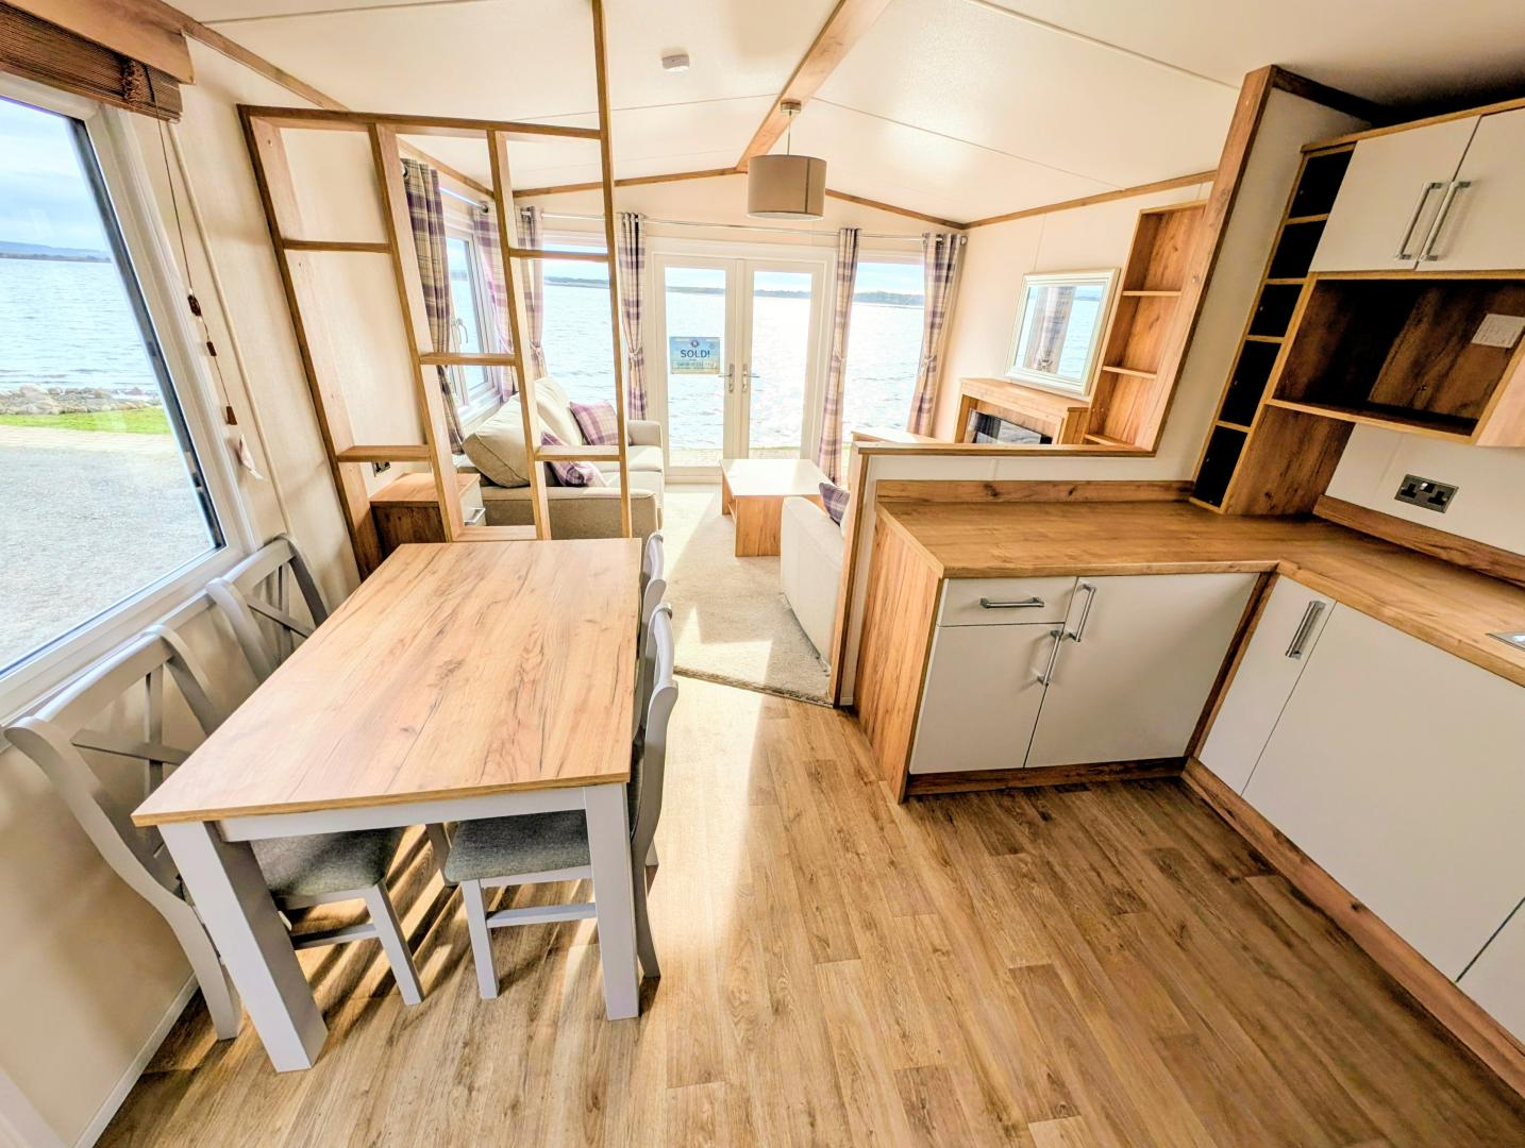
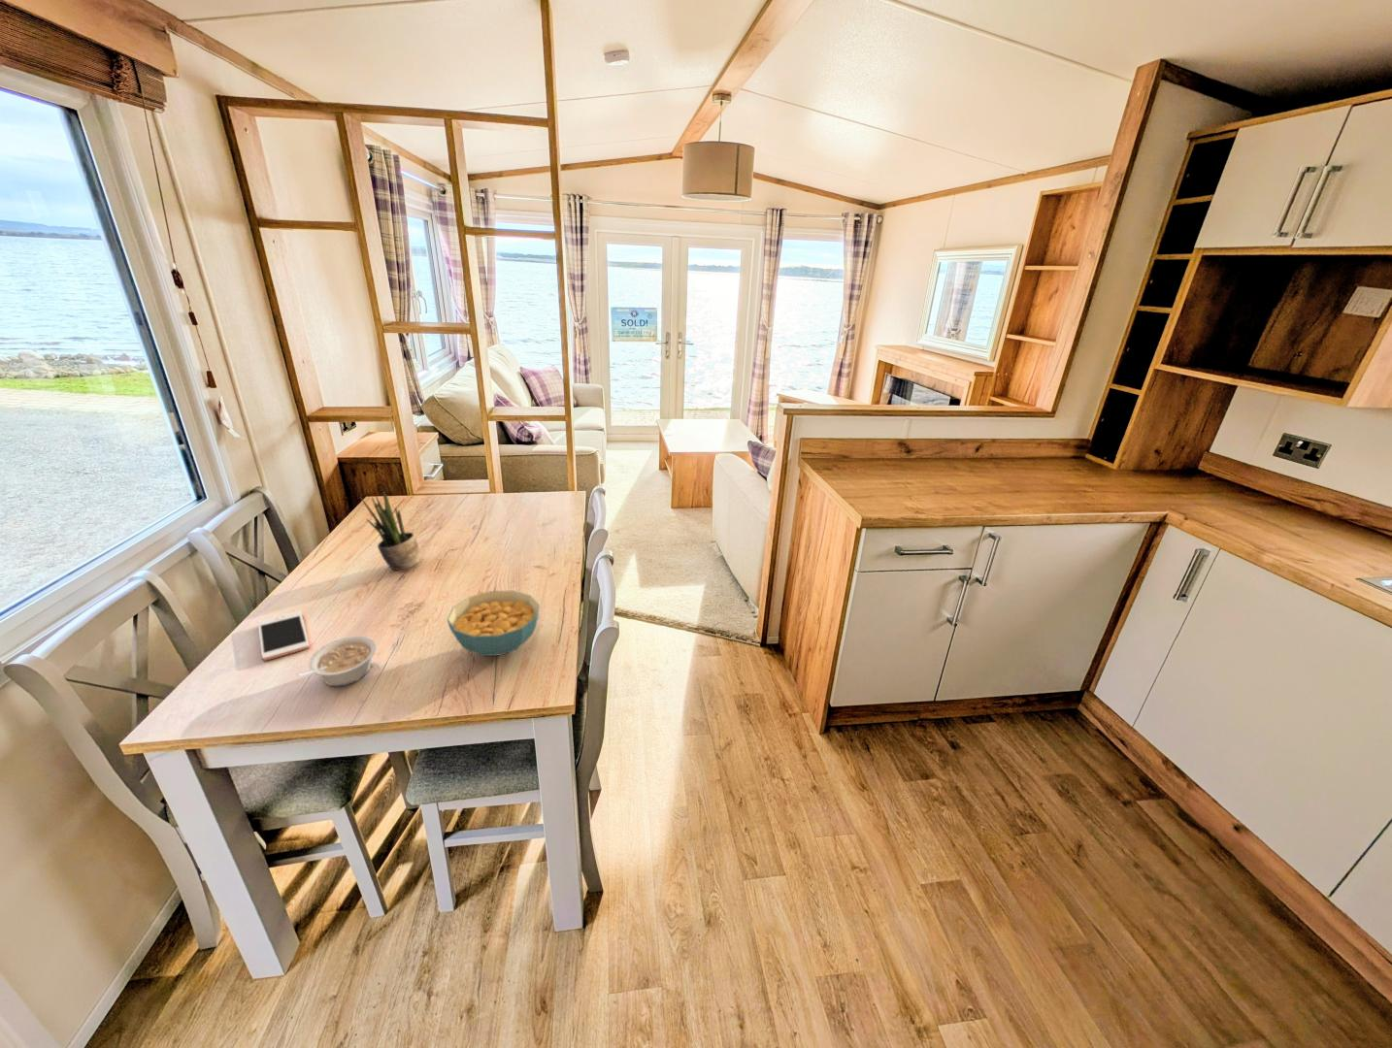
+ cereal bowl [446,590,541,657]
+ legume [296,634,378,687]
+ cell phone [258,610,311,662]
+ potted plant [359,488,422,570]
